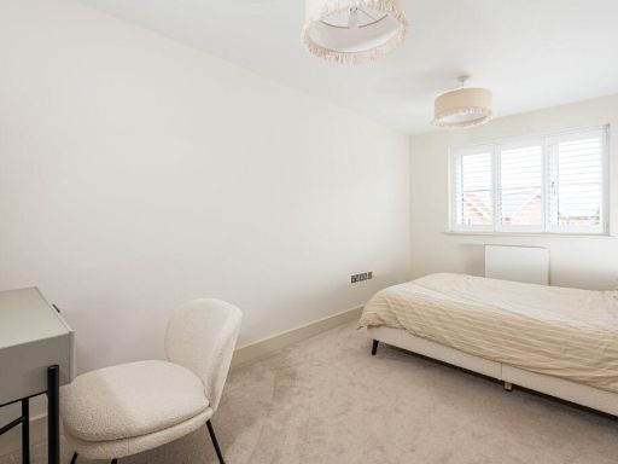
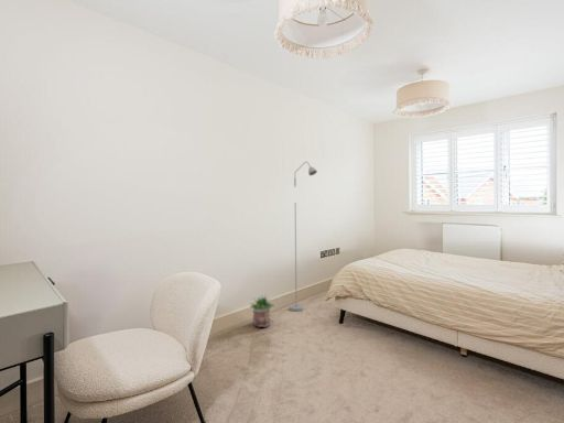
+ floor lamp [289,161,318,312]
+ potted plant [249,294,275,328]
